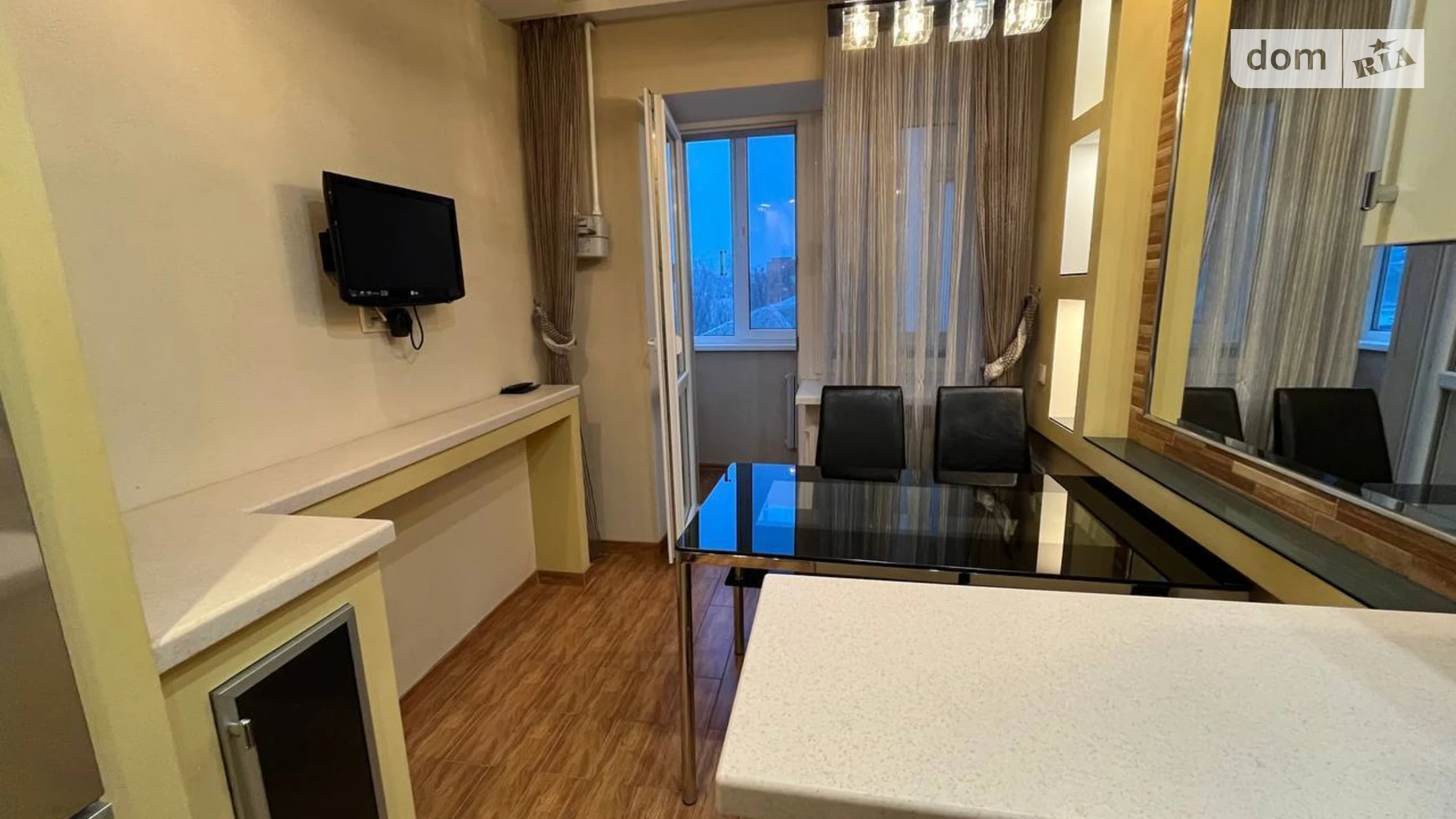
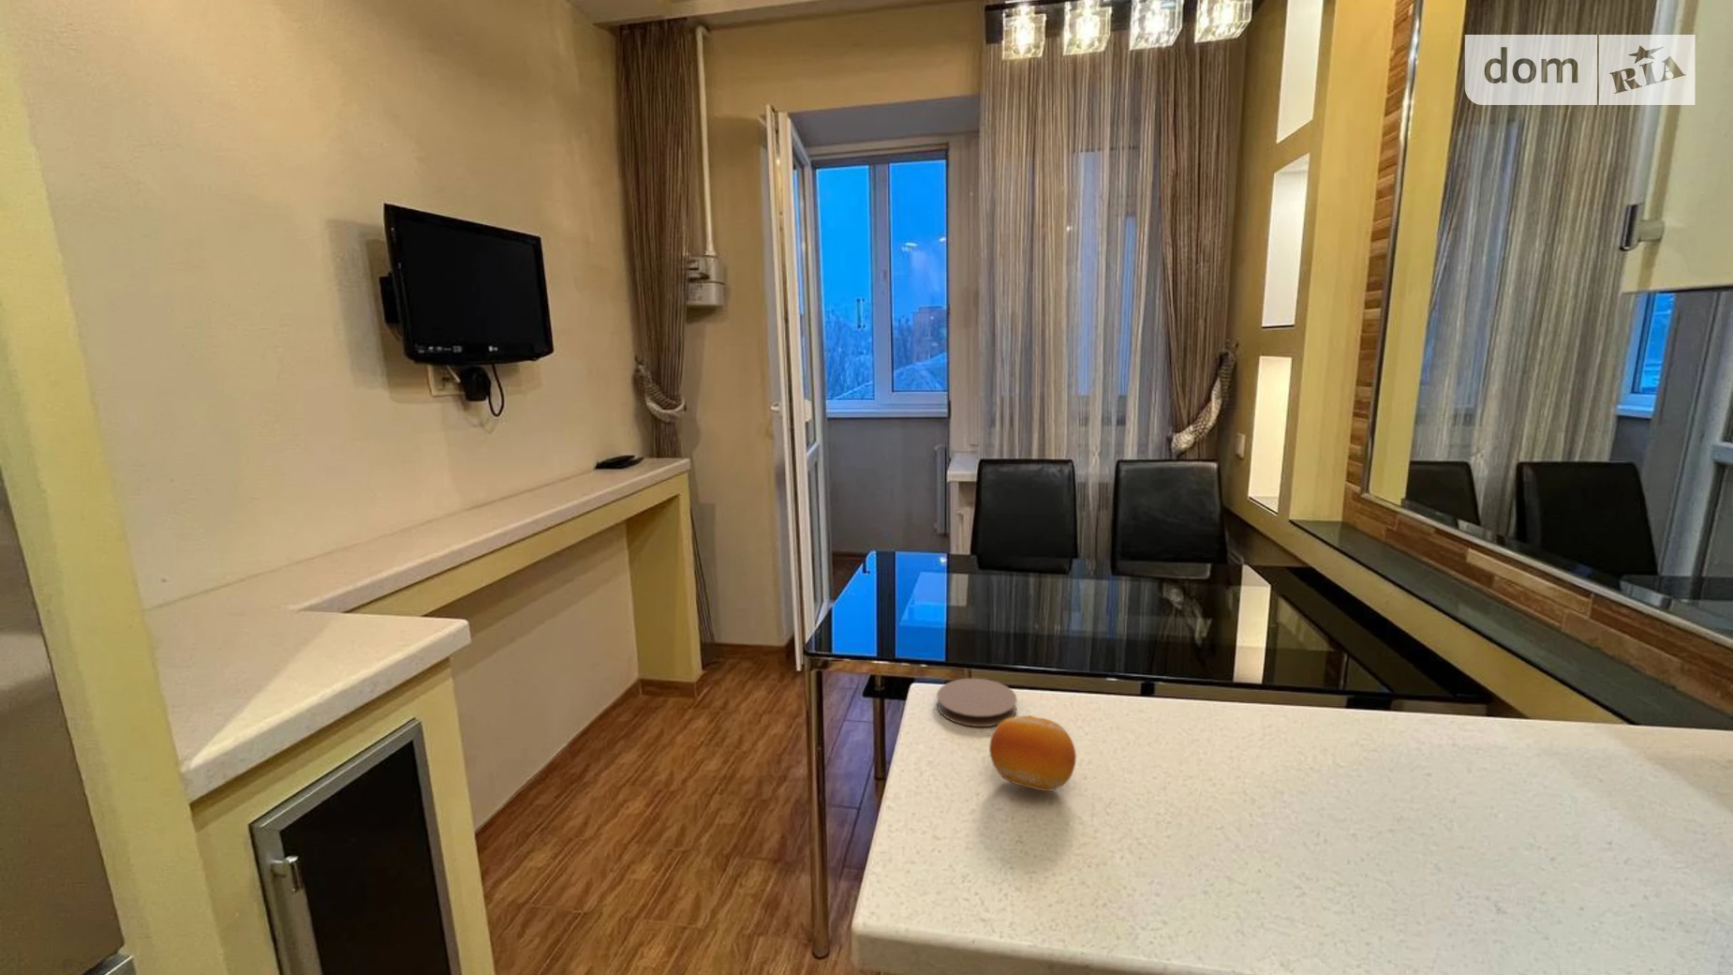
+ fruit [988,715,1077,792]
+ coaster [937,677,1018,727]
